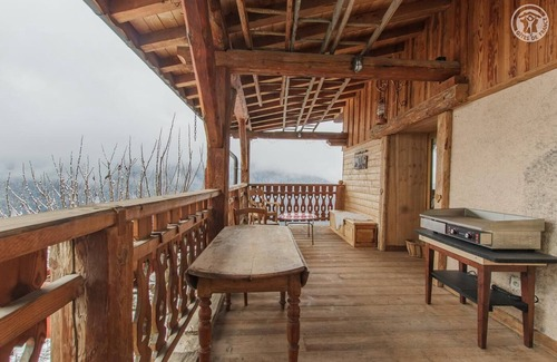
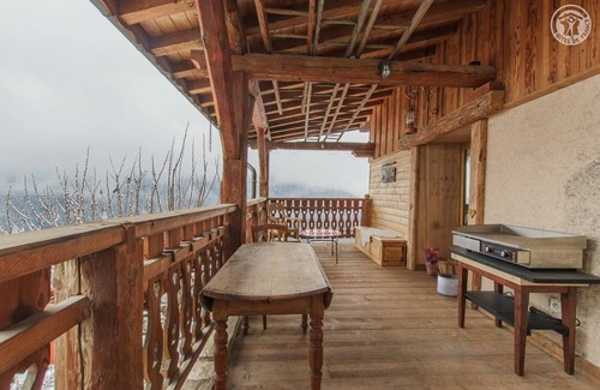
+ planter [437,272,460,298]
+ potted plant [421,245,445,277]
